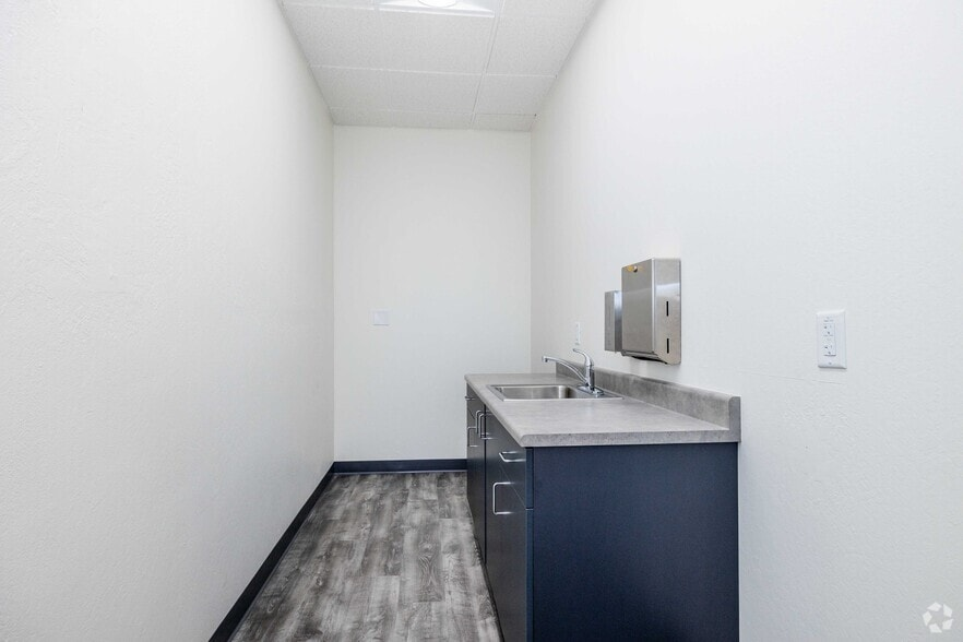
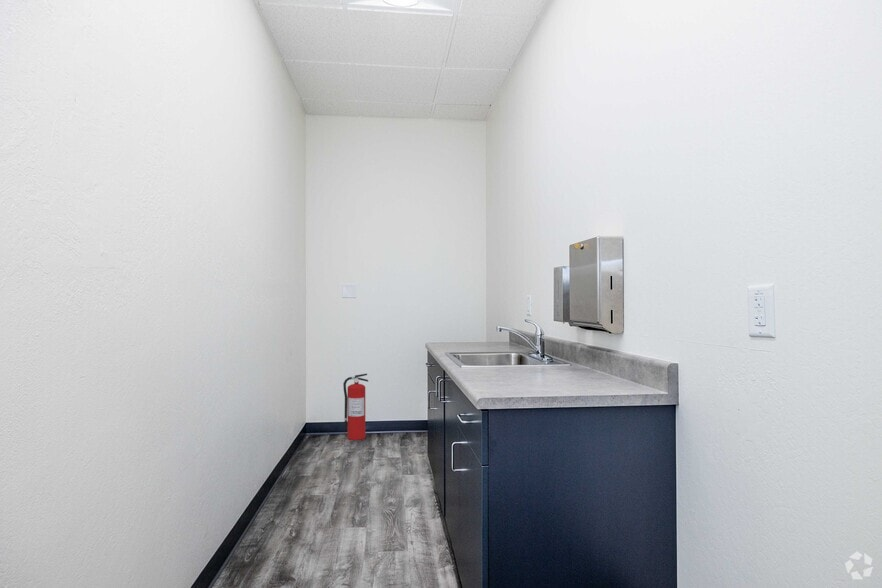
+ fire extinguisher [342,373,369,441]
